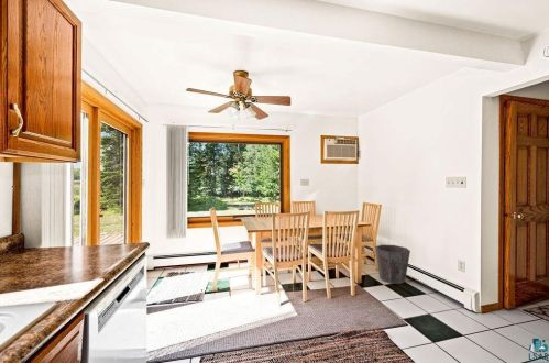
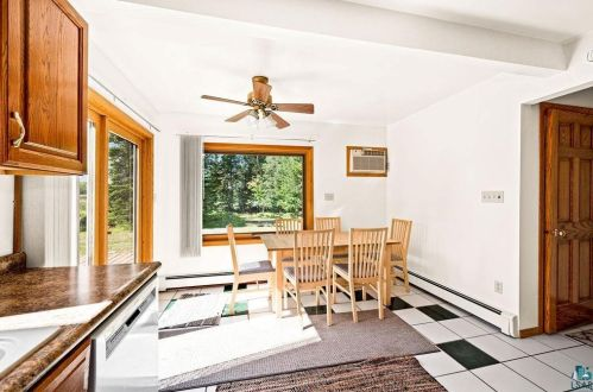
- waste bin [374,243,411,285]
